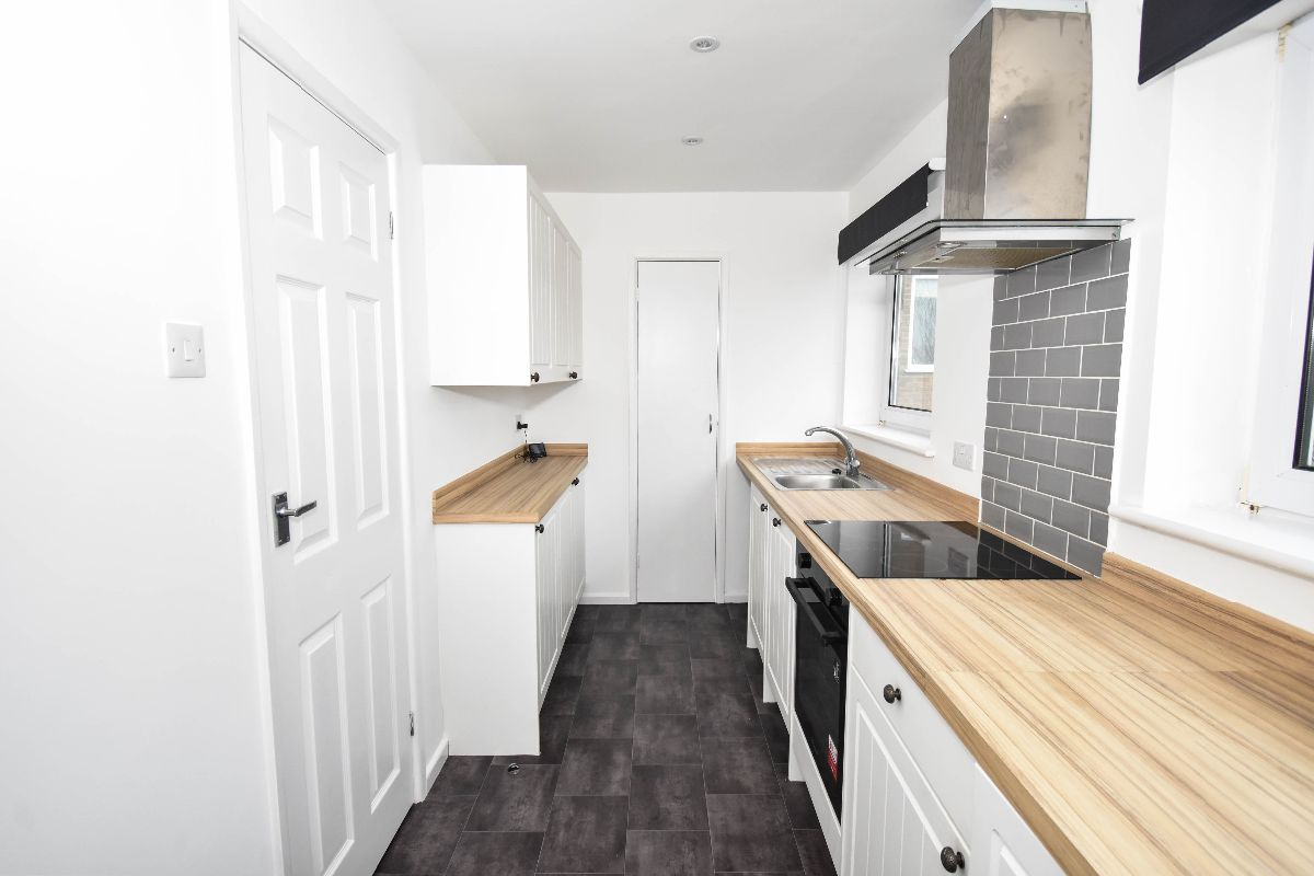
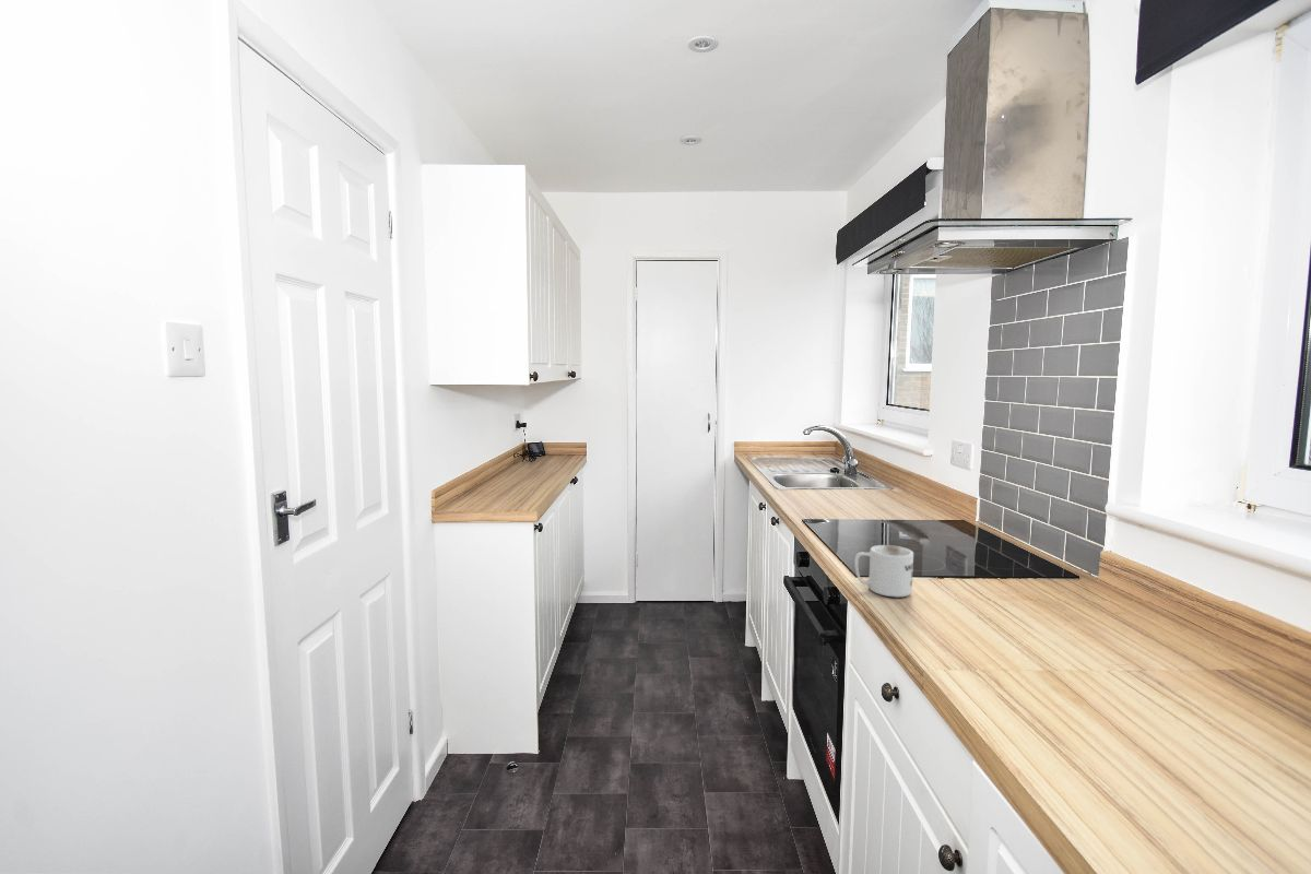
+ mug [853,544,914,598]
